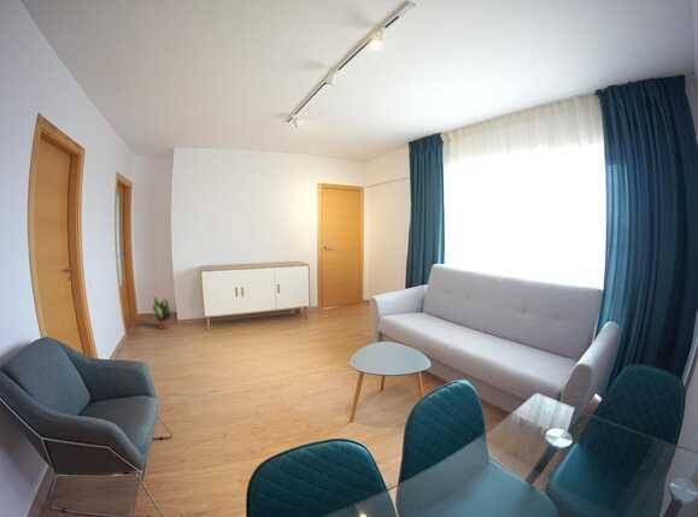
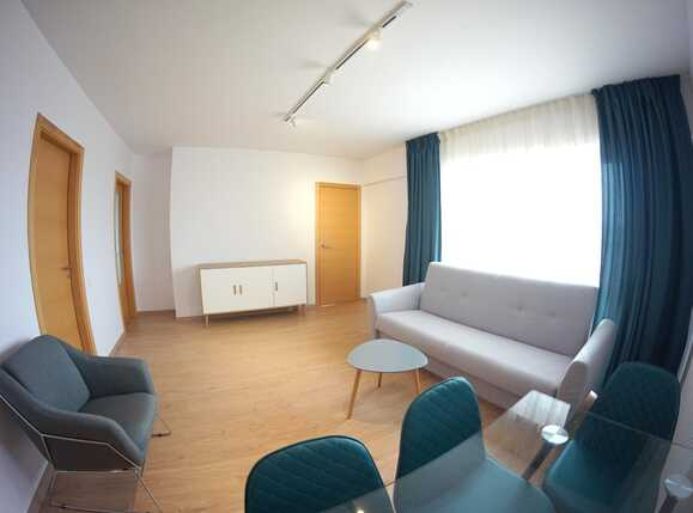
- potted plant [151,295,177,330]
